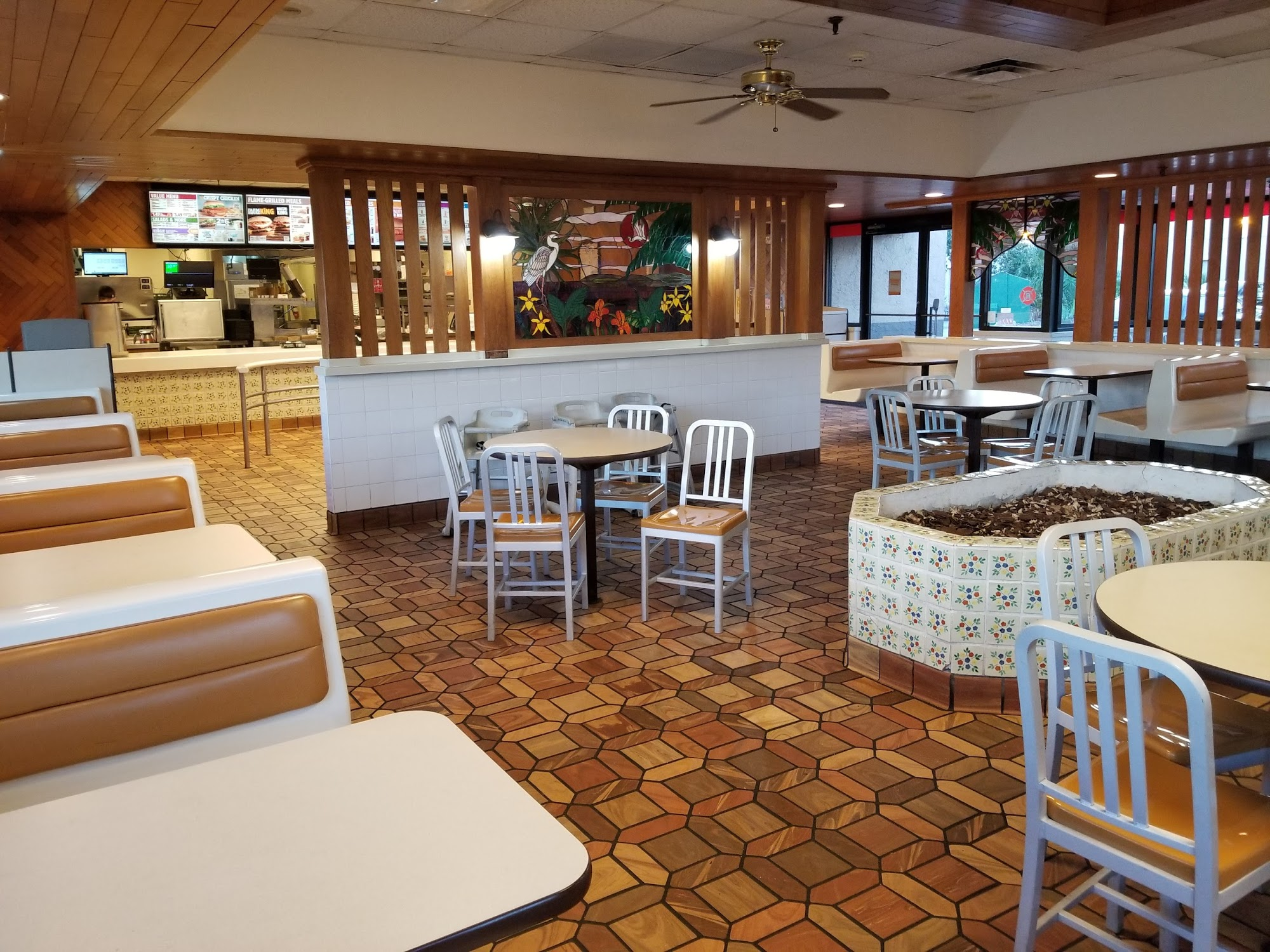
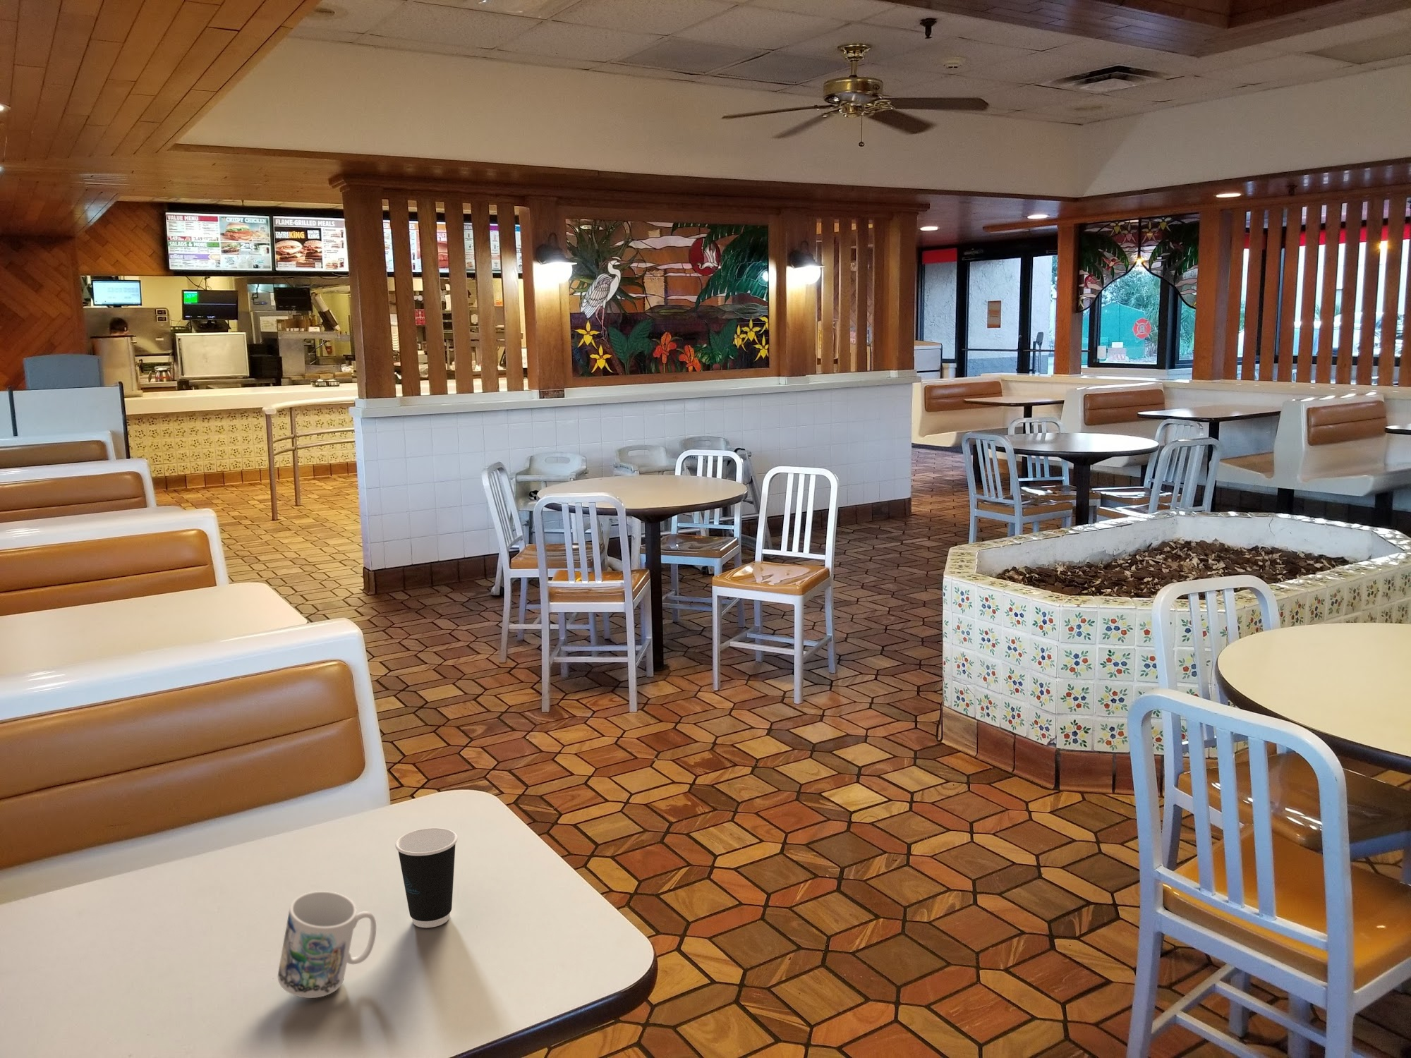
+ mug [272,890,377,999]
+ dixie cup [394,827,459,928]
